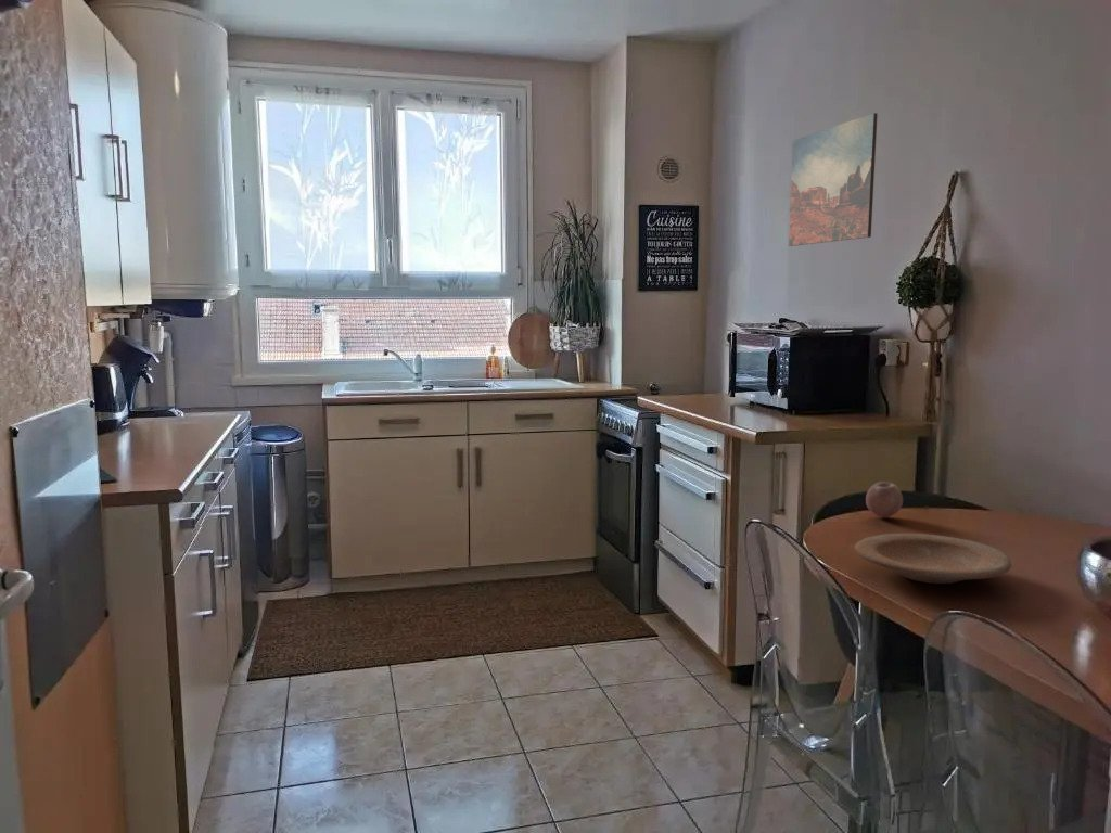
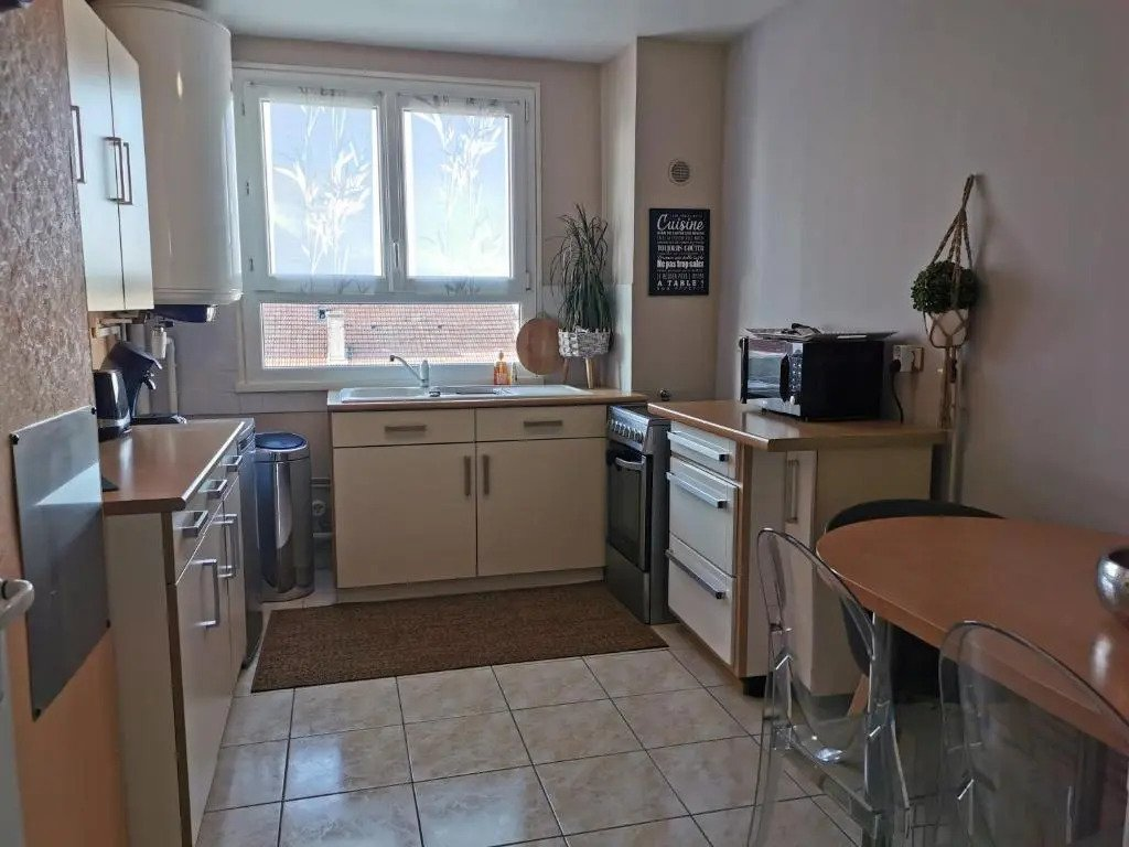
- wall art [788,112,879,247]
- fruit [865,480,904,518]
- plate [854,533,1012,585]
